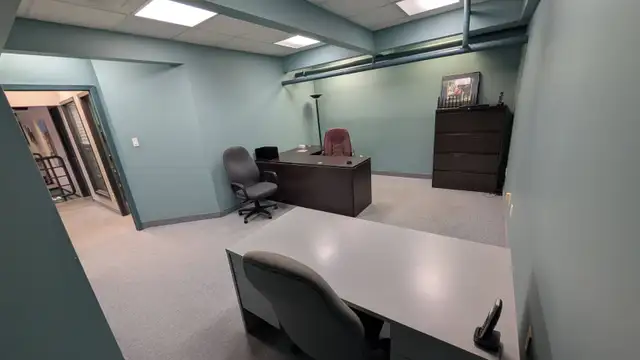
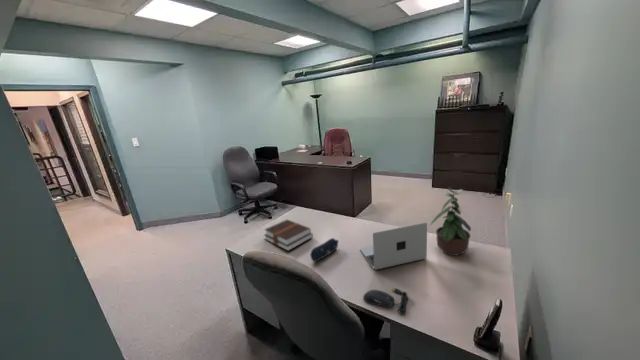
+ potted plant [429,186,472,257]
+ hardback book [263,219,314,252]
+ computer mouse [362,287,409,316]
+ pencil case [310,237,340,263]
+ laptop [359,222,428,271]
